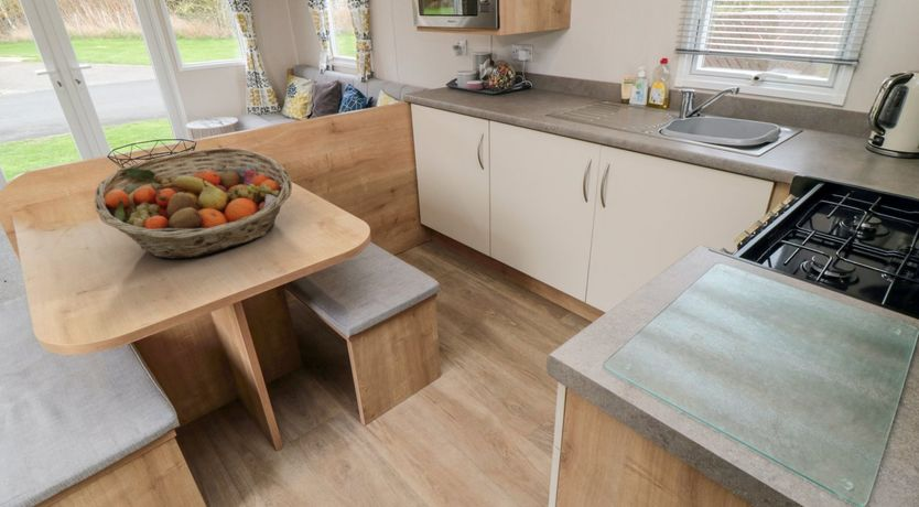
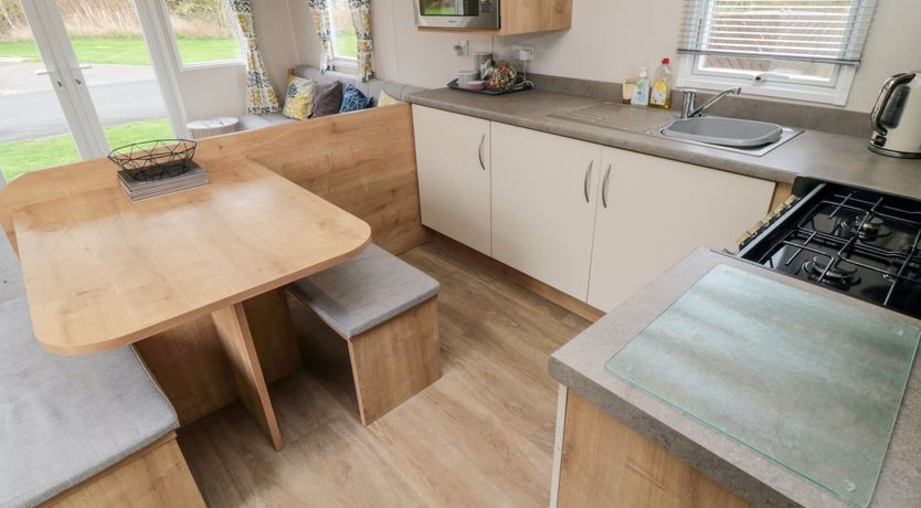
- fruit basket [93,147,293,260]
